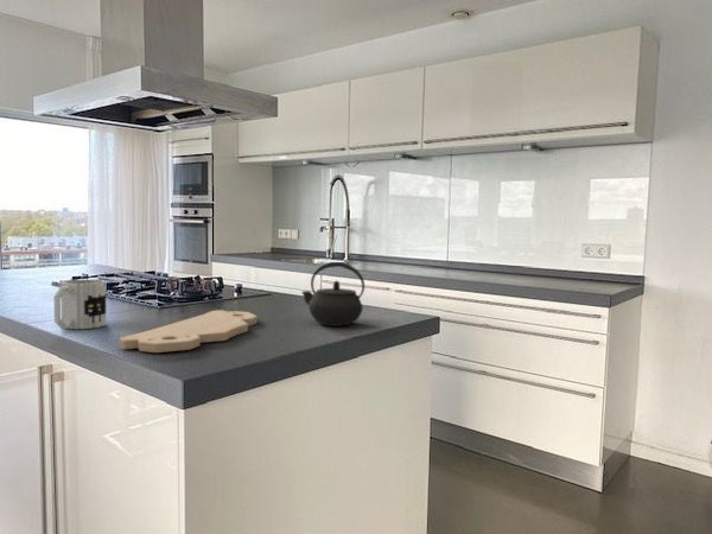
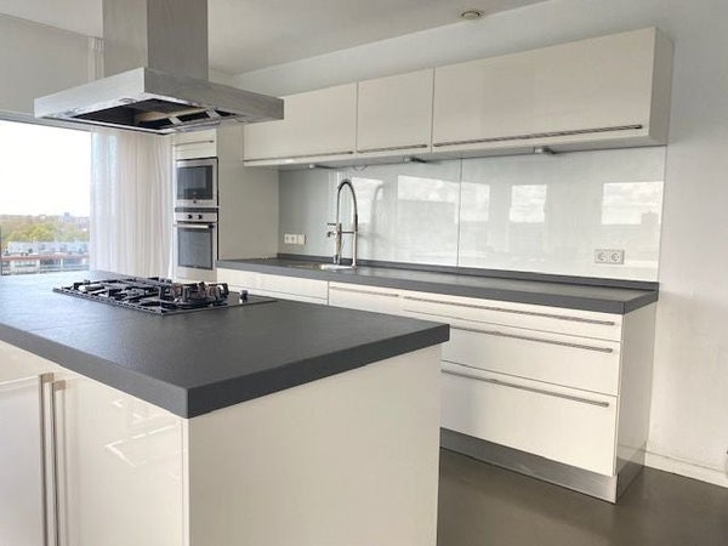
- mug [52,279,107,330]
- kettle [300,261,365,328]
- cutting board [119,309,259,354]
